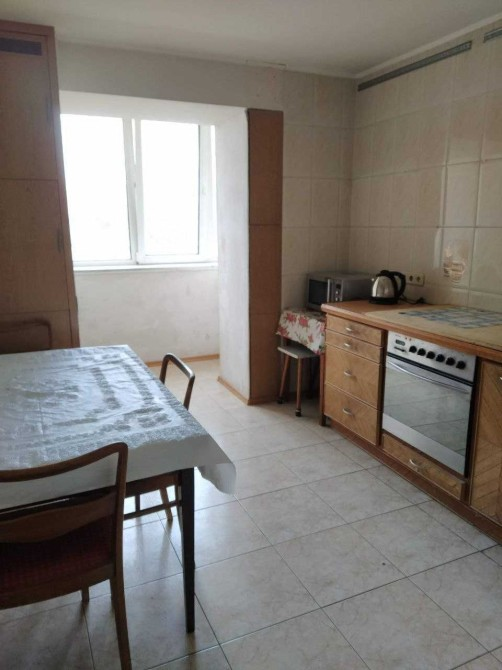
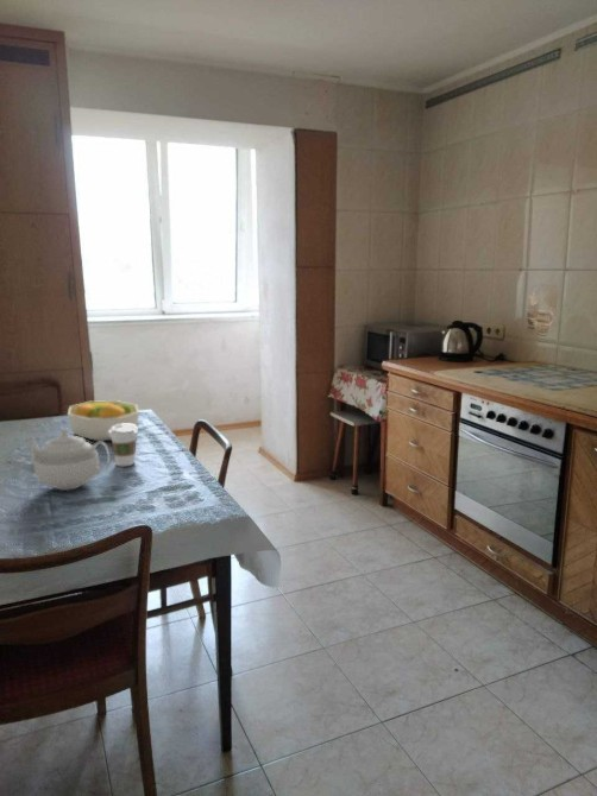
+ coffee cup [108,424,139,467]
+ fruit bowl [67,399,140,442]
+ teapot [26,427,112,492]
